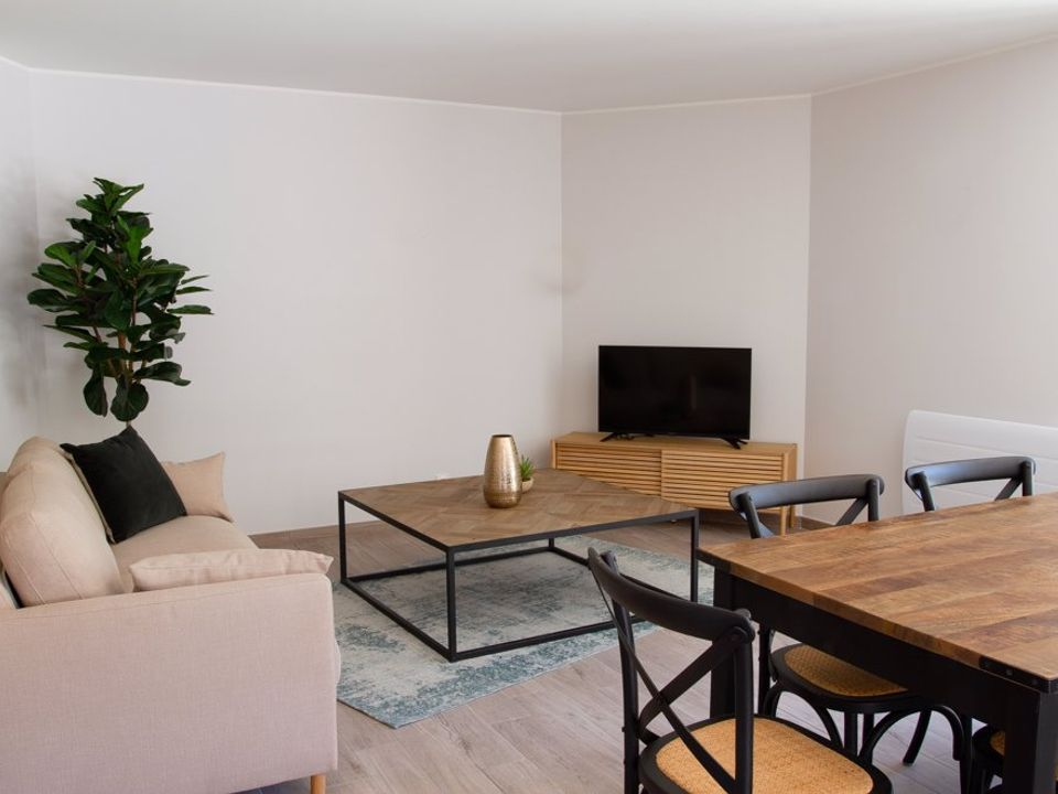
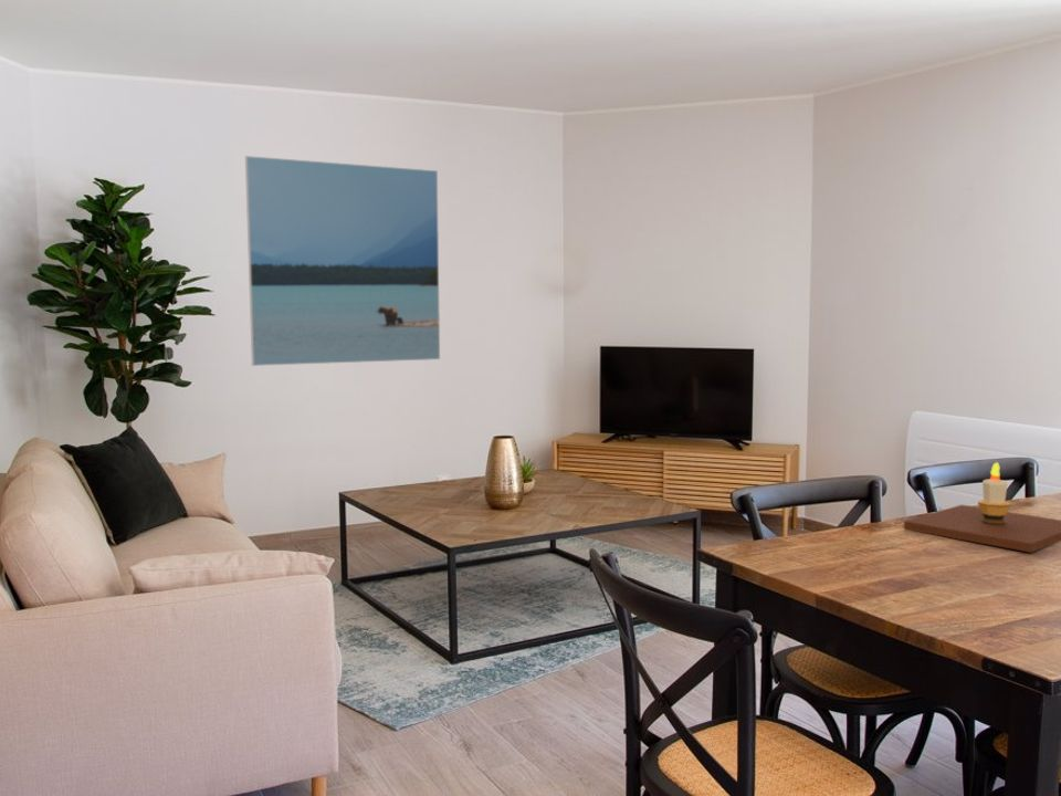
+ candle [903,461,1061,554]
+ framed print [244,155,441,367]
